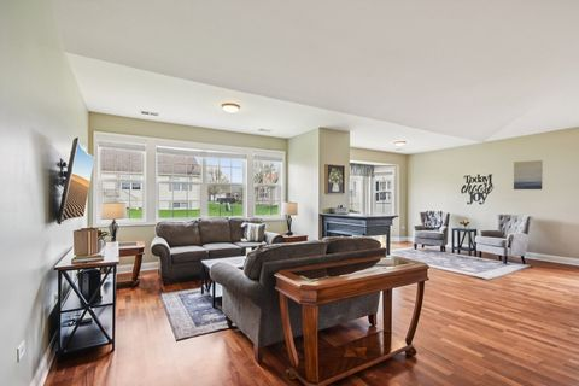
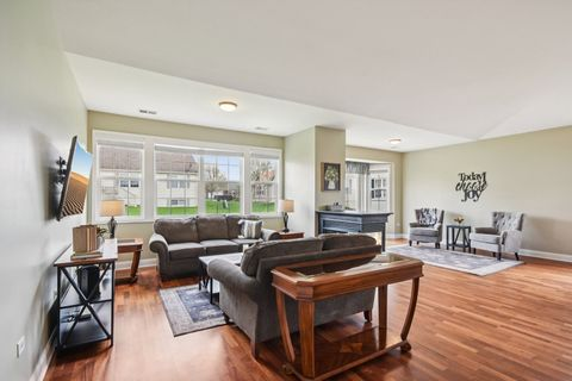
- wall art [513,159,544,191]
